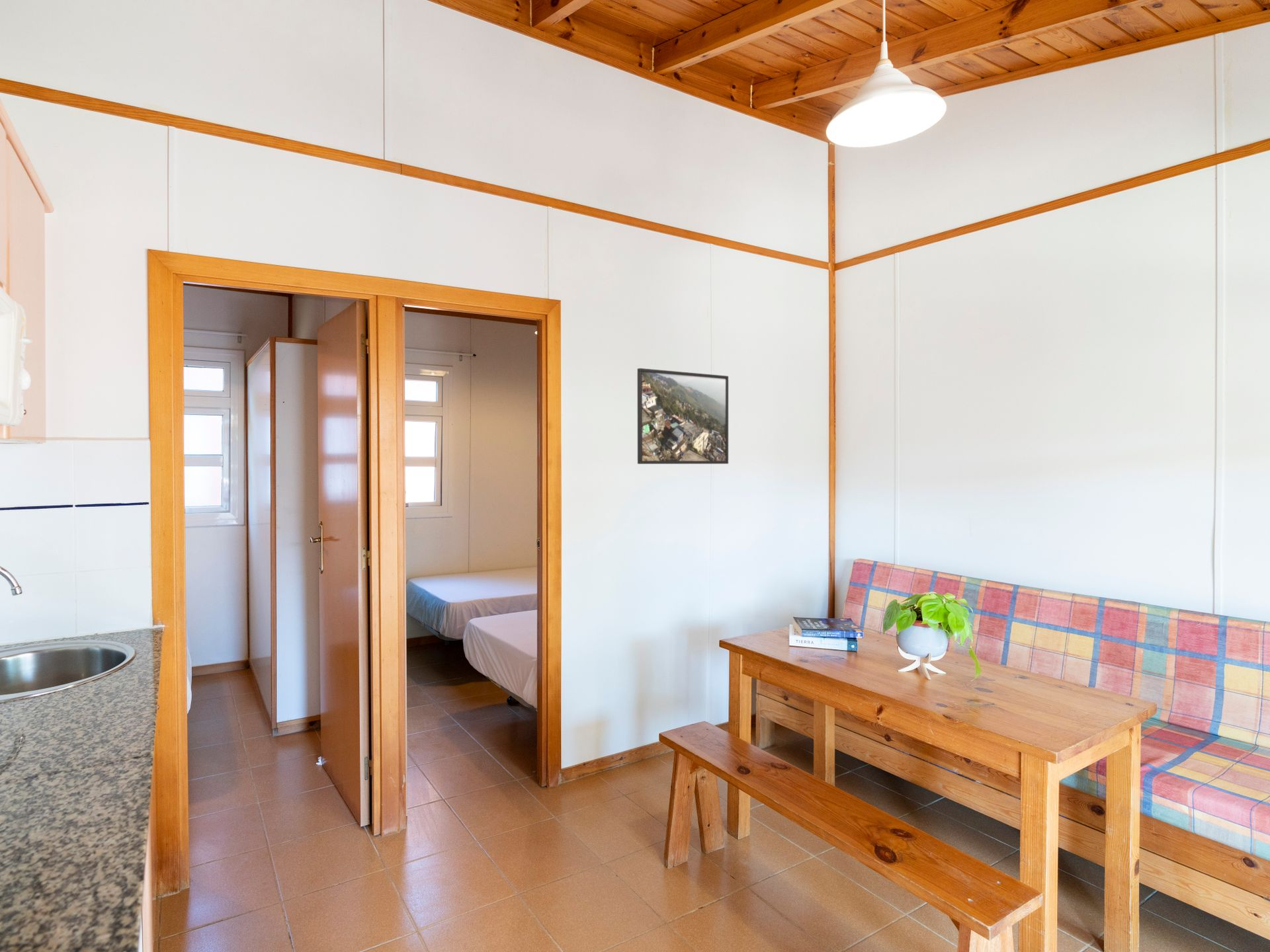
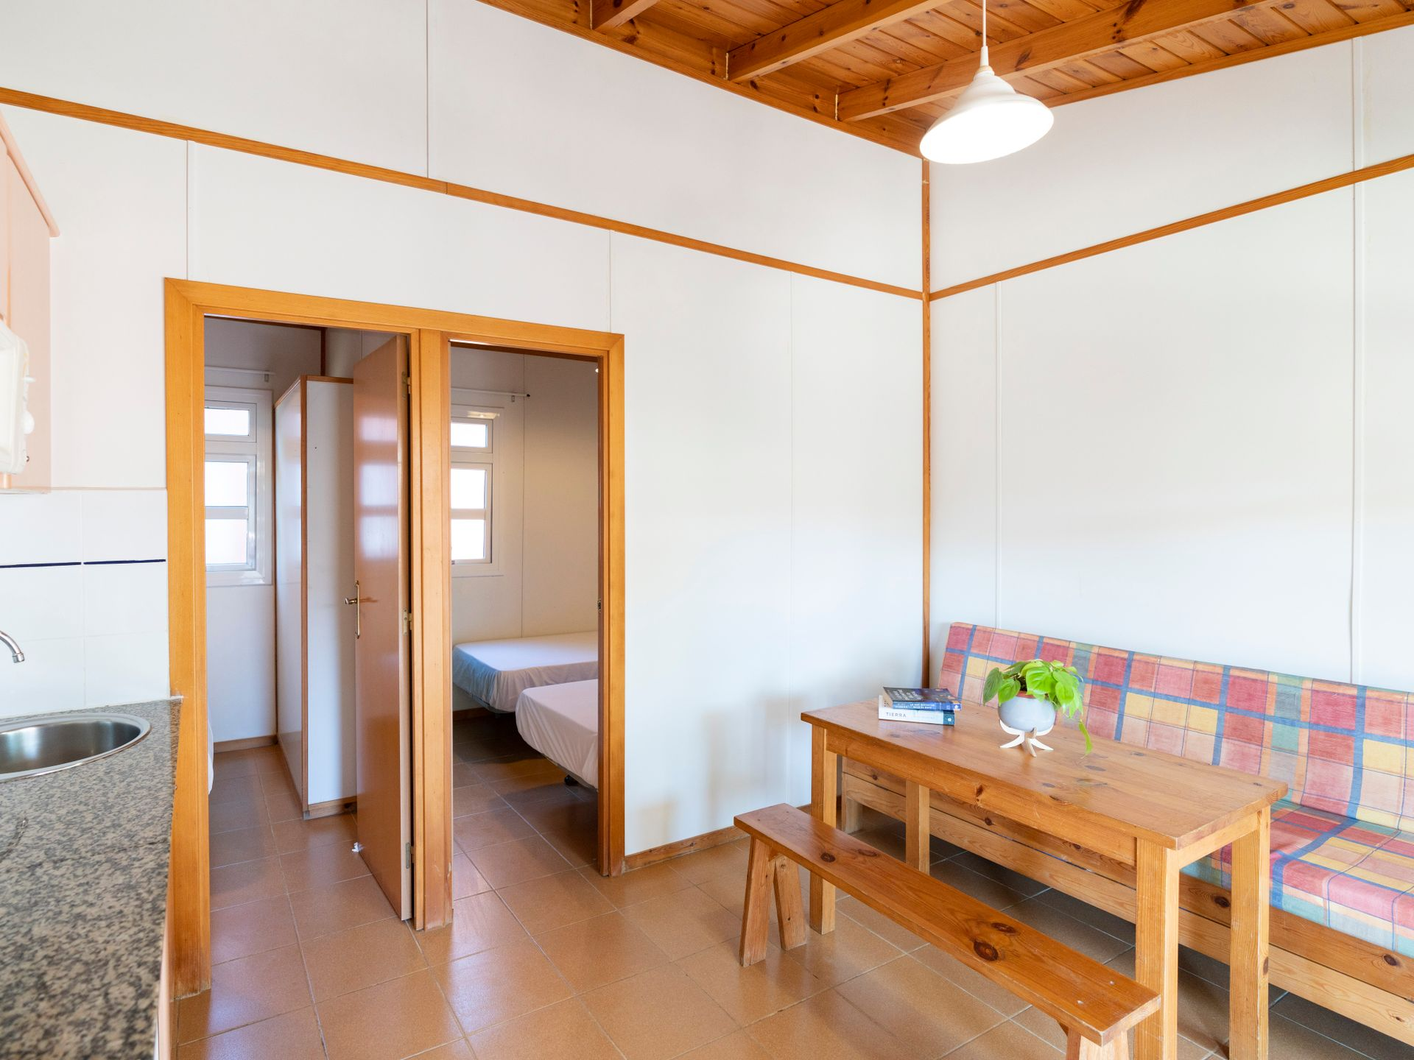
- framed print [637,368,729,465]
